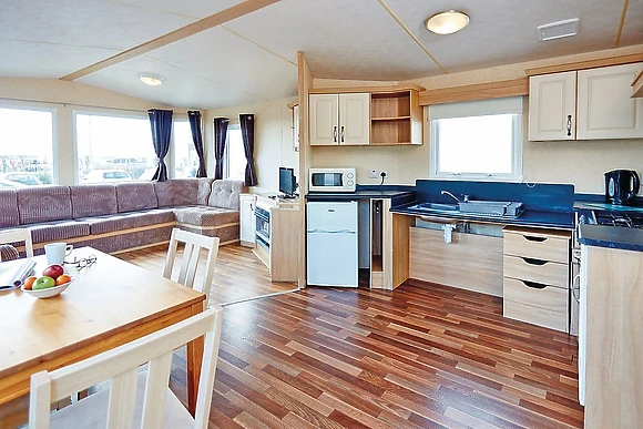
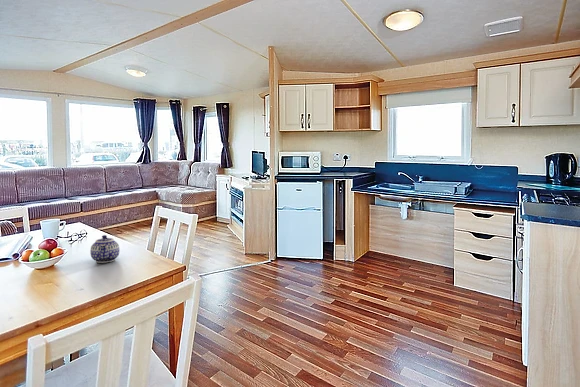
+ teapot [89,234,120,264]
